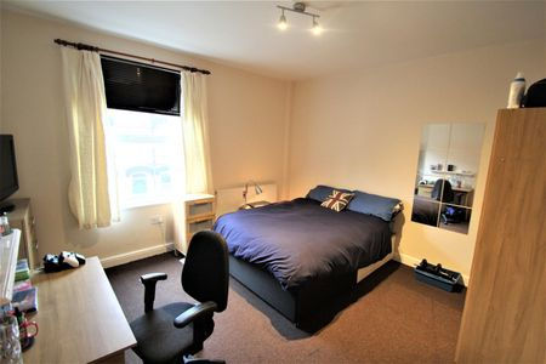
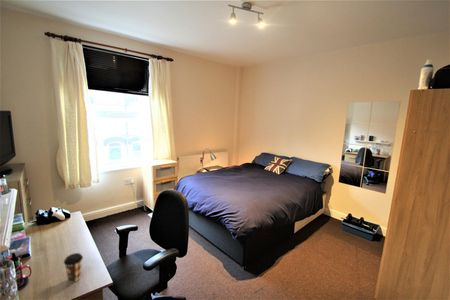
+ coffee cup [63,252,84,284]
